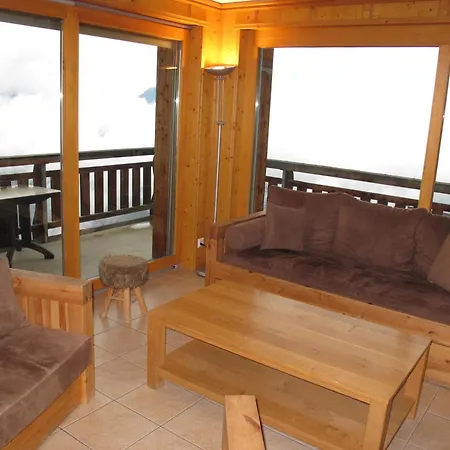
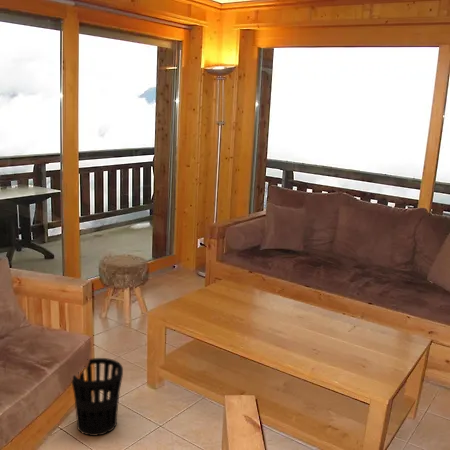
+ wastebasket [71,357,124,437]
